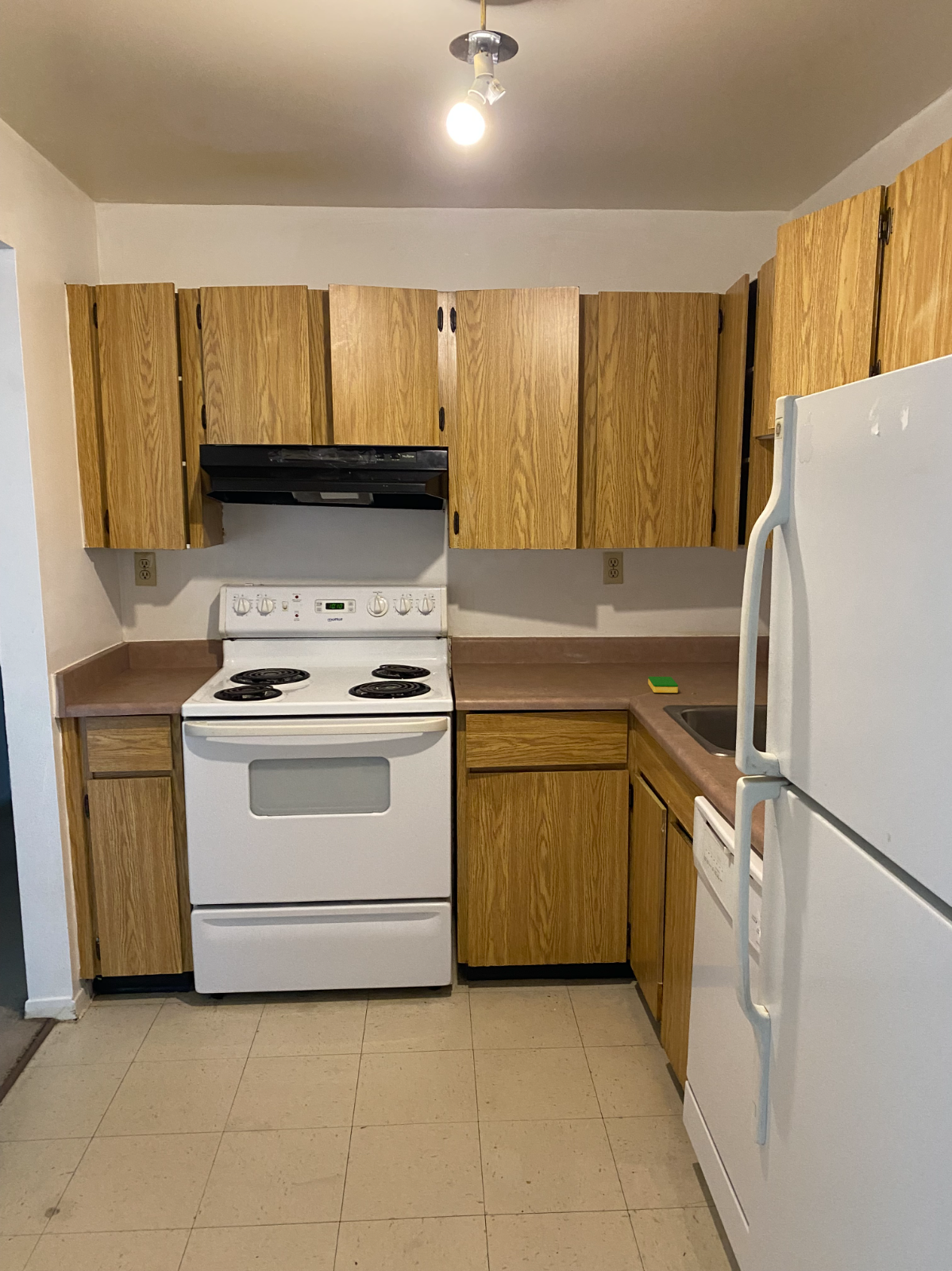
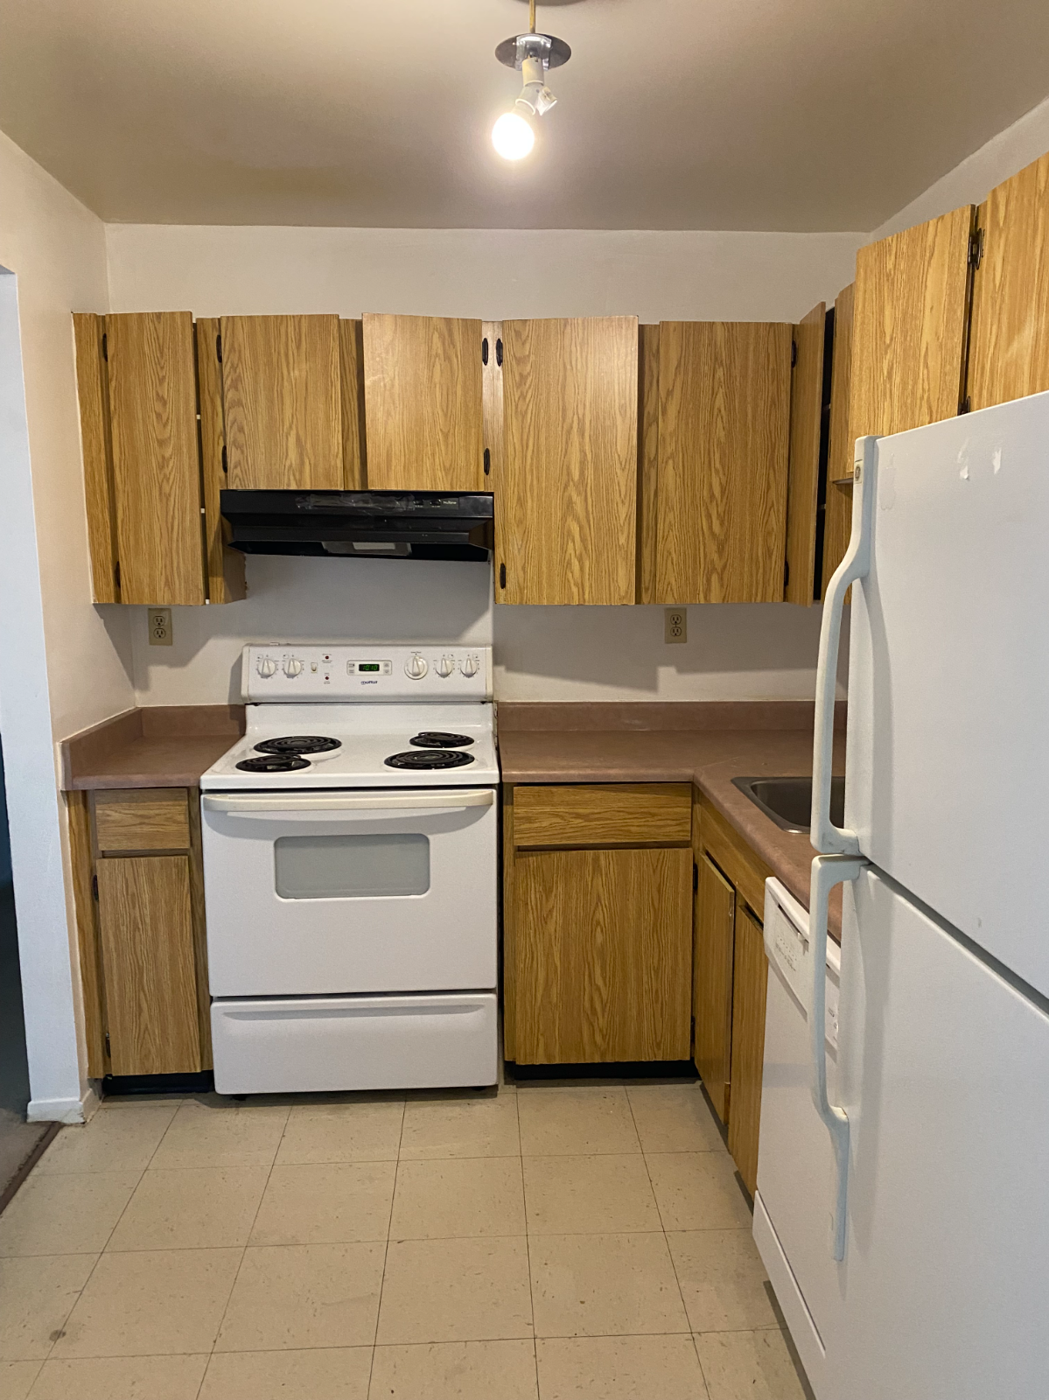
- dish sponge [647,676,679,693]
